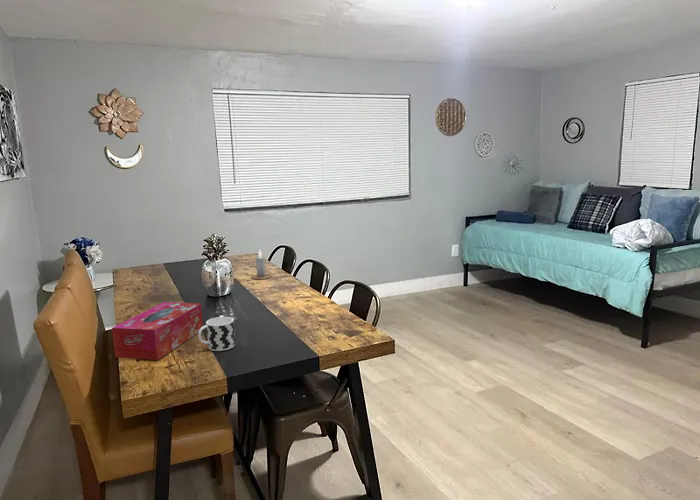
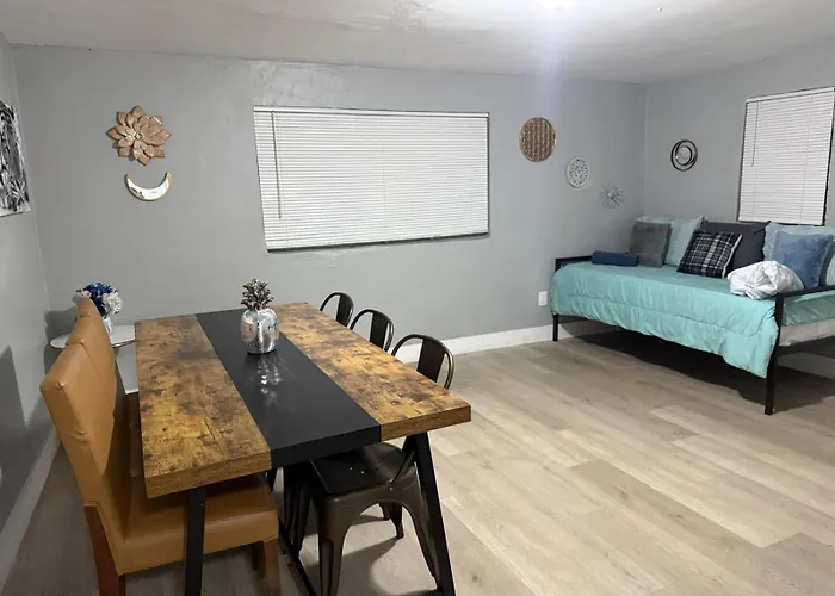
- cup [197,316,236,352]
- tissue box [111,301,204,361]
- candle [250,249,272,280]
